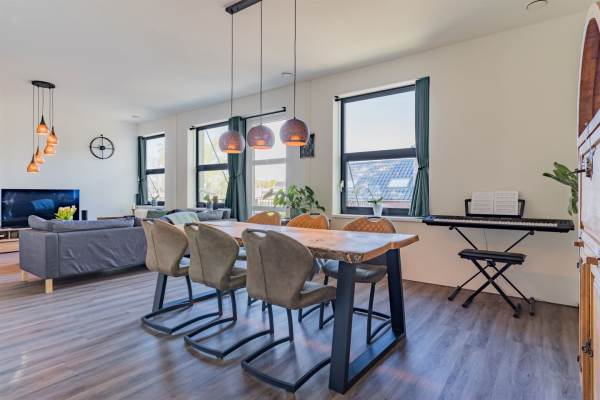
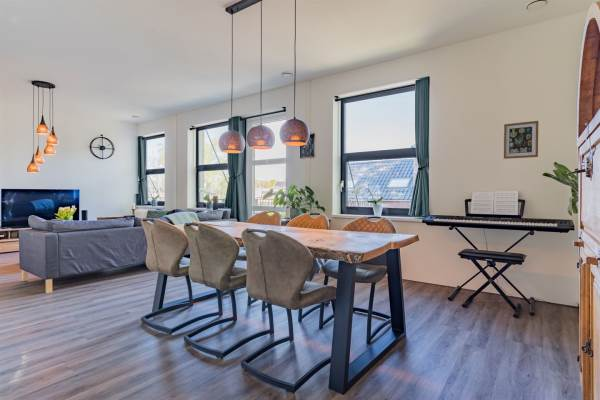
+ wall art [502,120,539,160]
